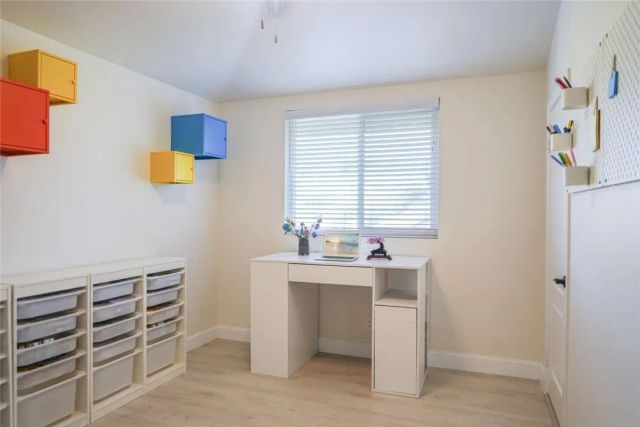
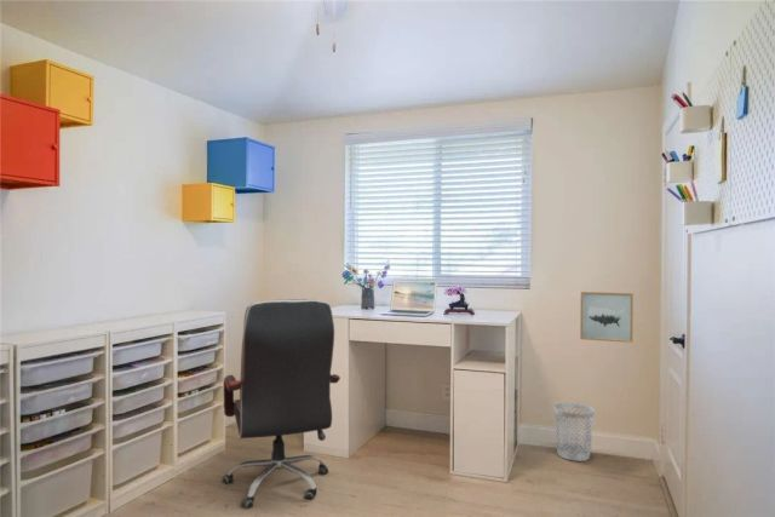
+ wall art [579,291,635,344]
+ wastebasket [552,402,596,463]
+ office chair [222,298,341,510]
